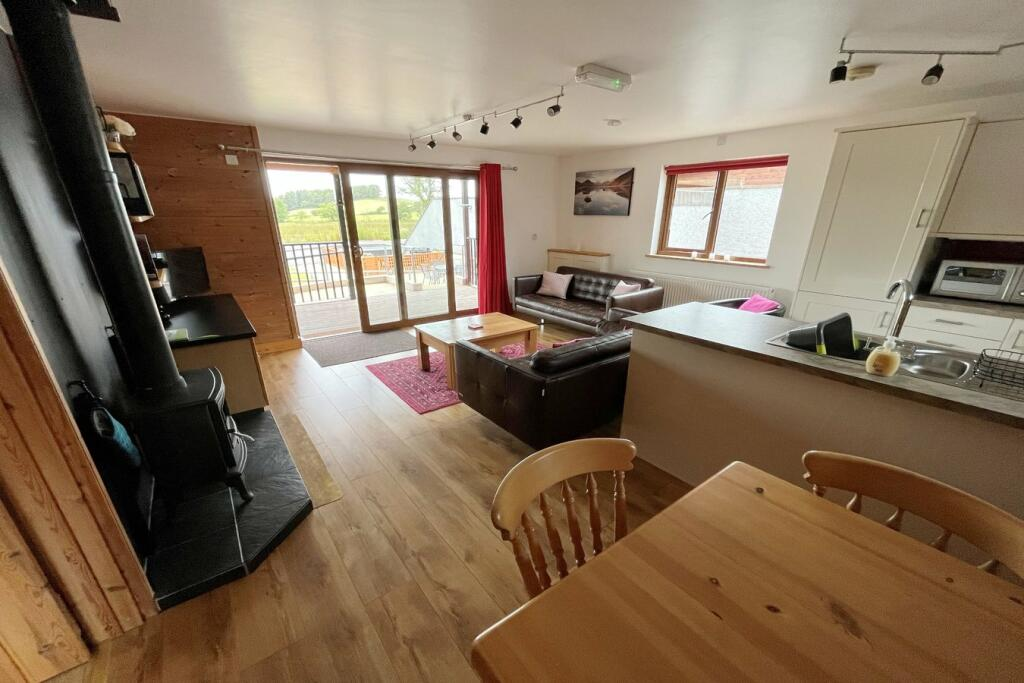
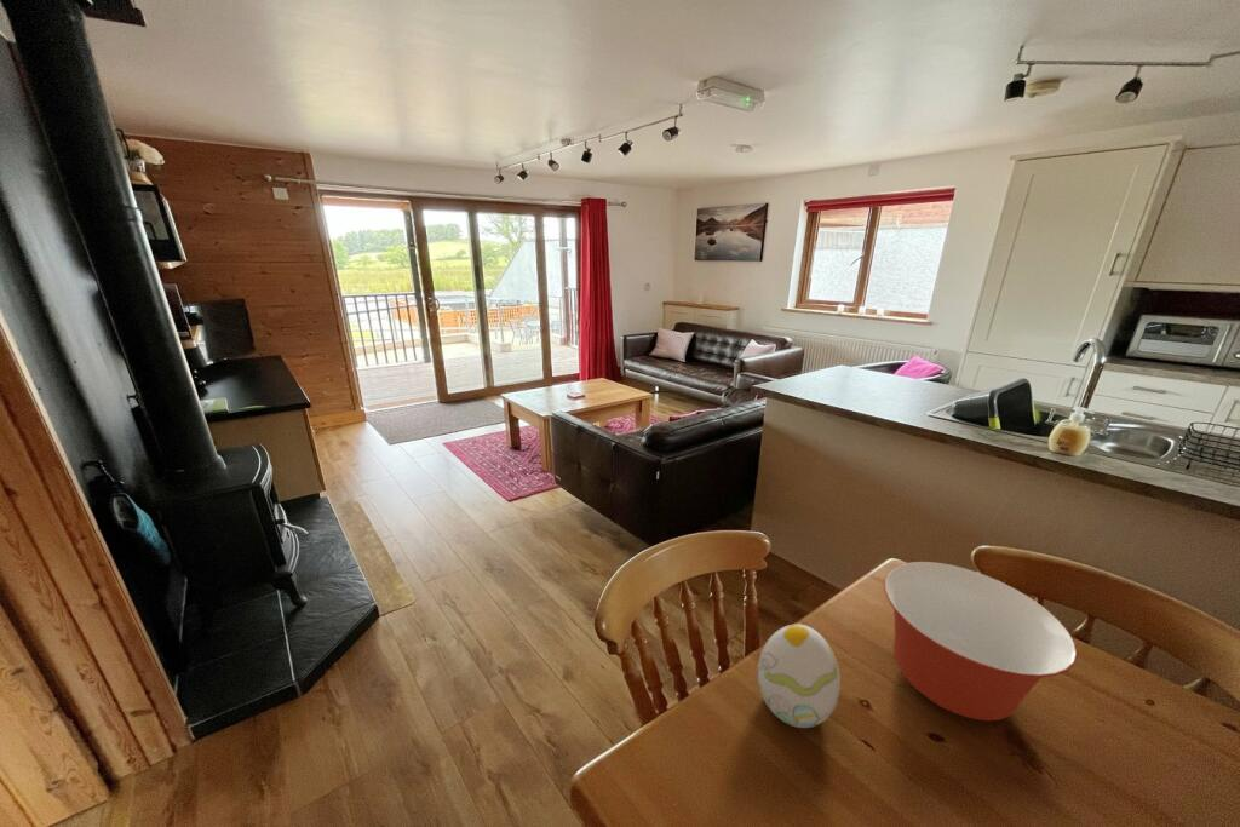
+ mixing bowl [883,561,1079,722]
+ decorative egg [757,624,842,729]
